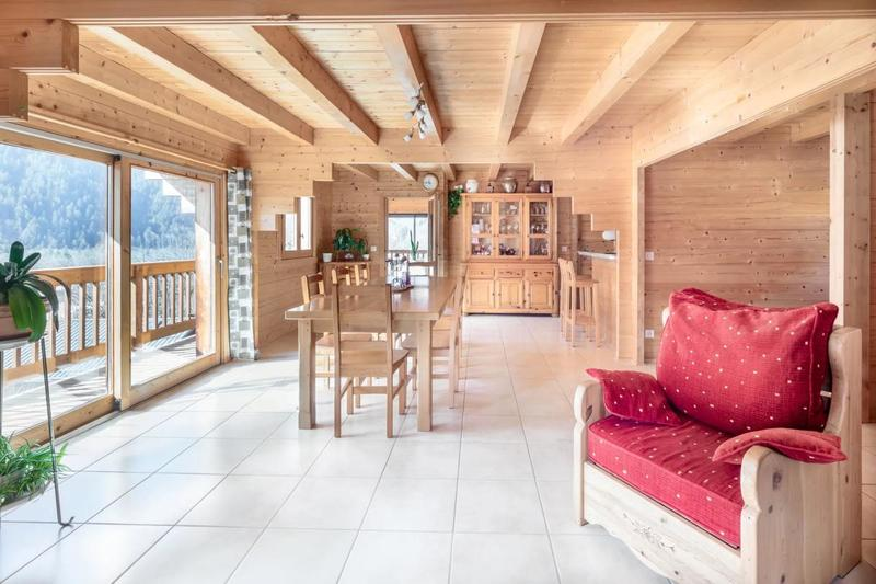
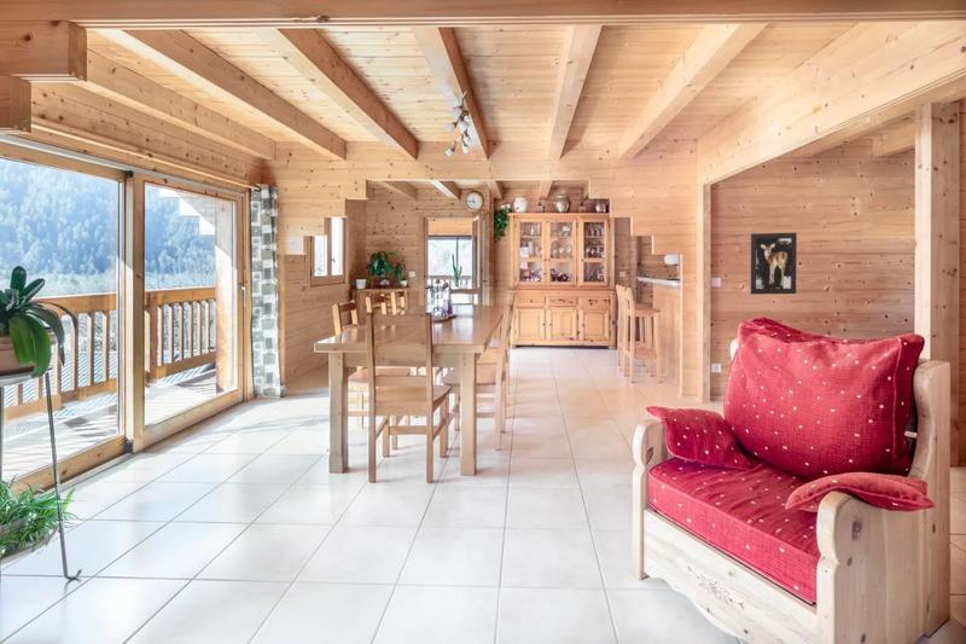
+ wall art [750,232,798,295]
